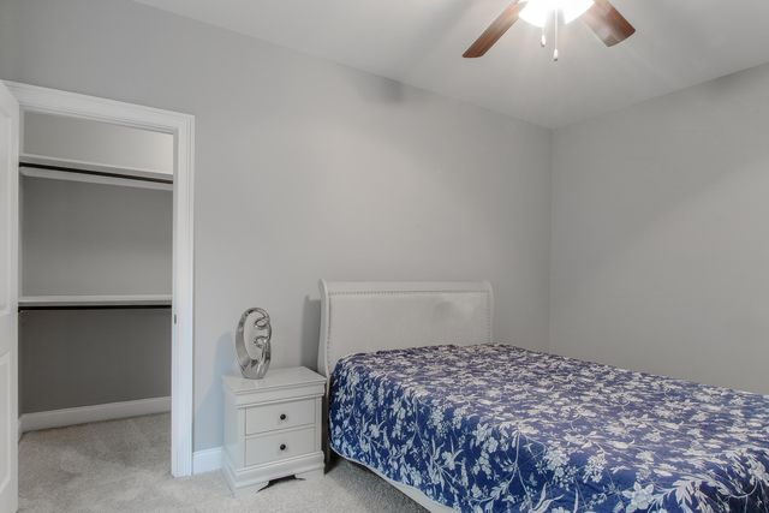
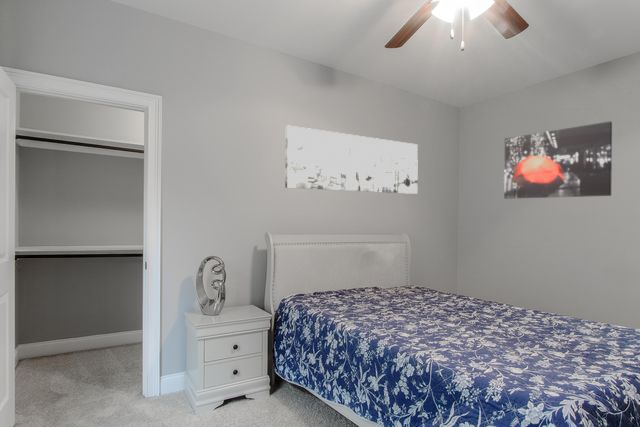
+ wall art [284,125,419,195]
+ wall art [503,120,613,200]
